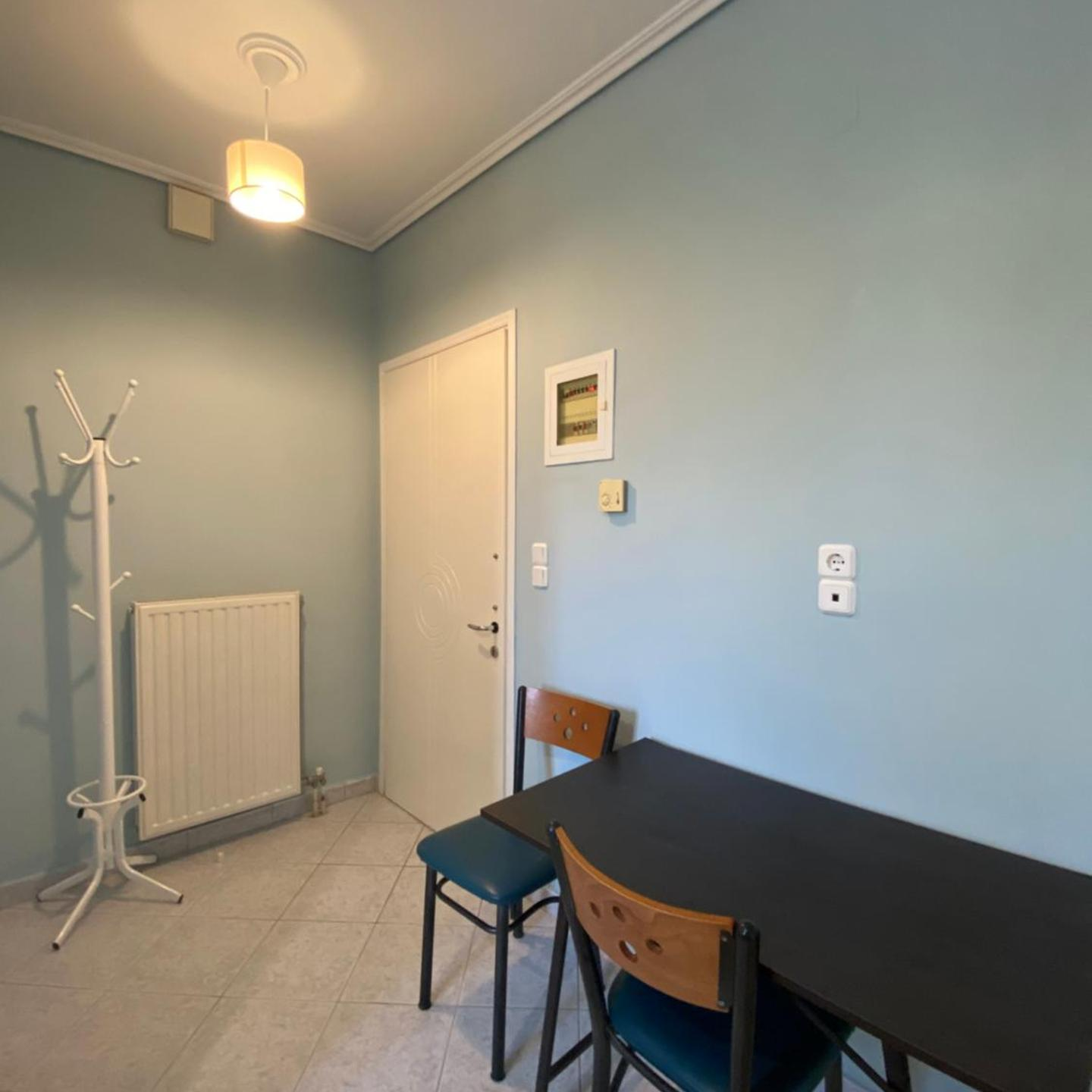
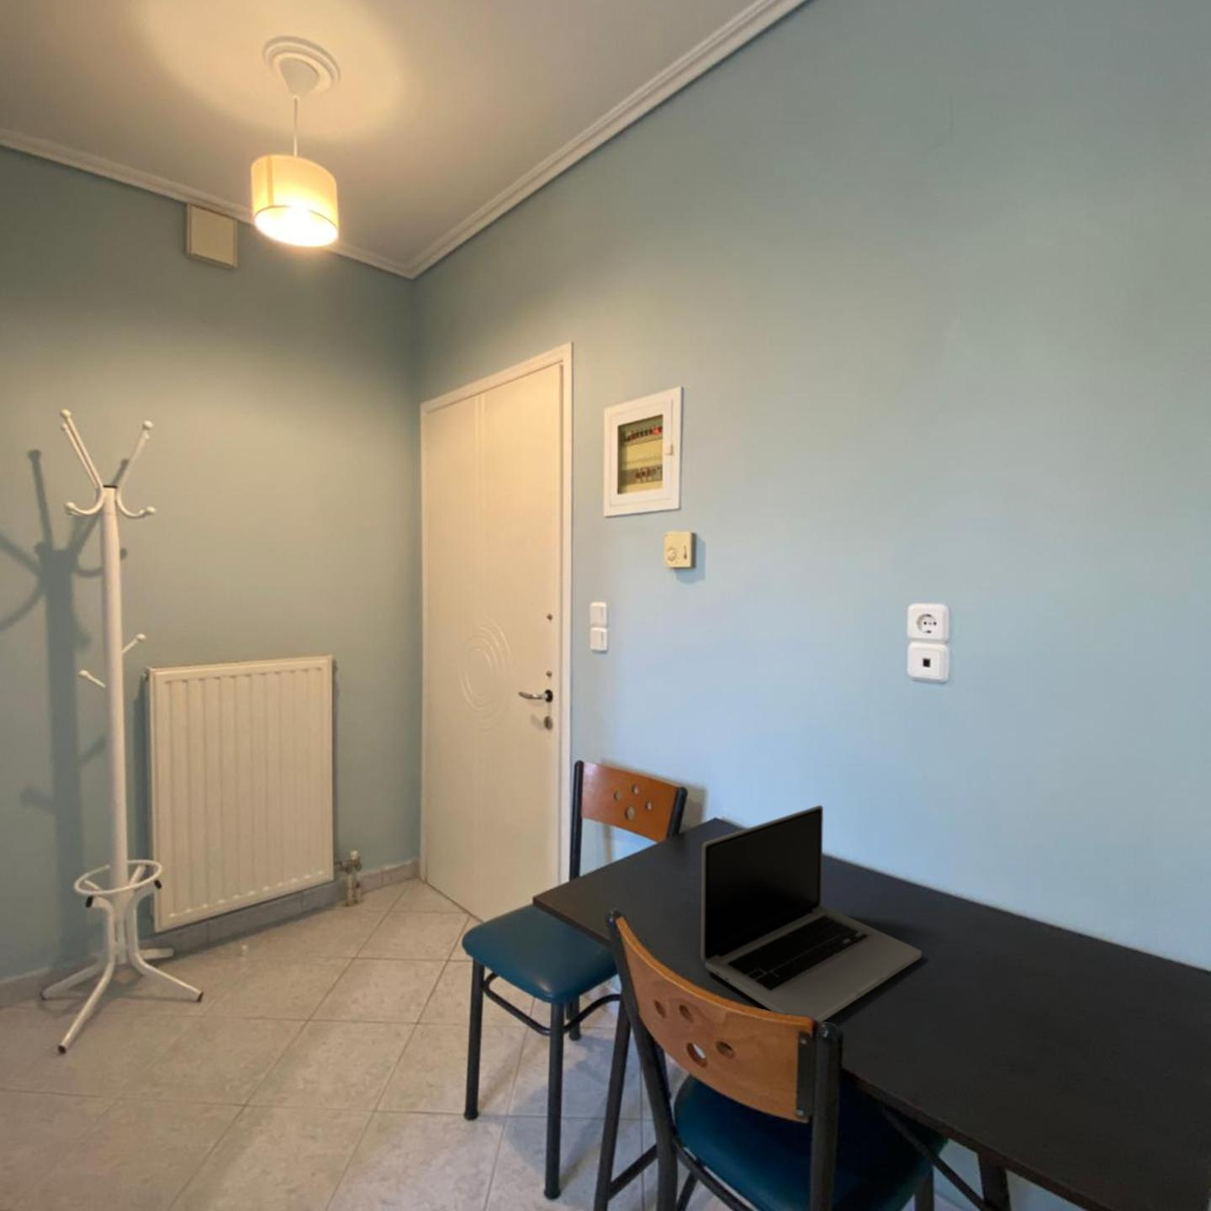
+ laptop [700,804,923,1022]
